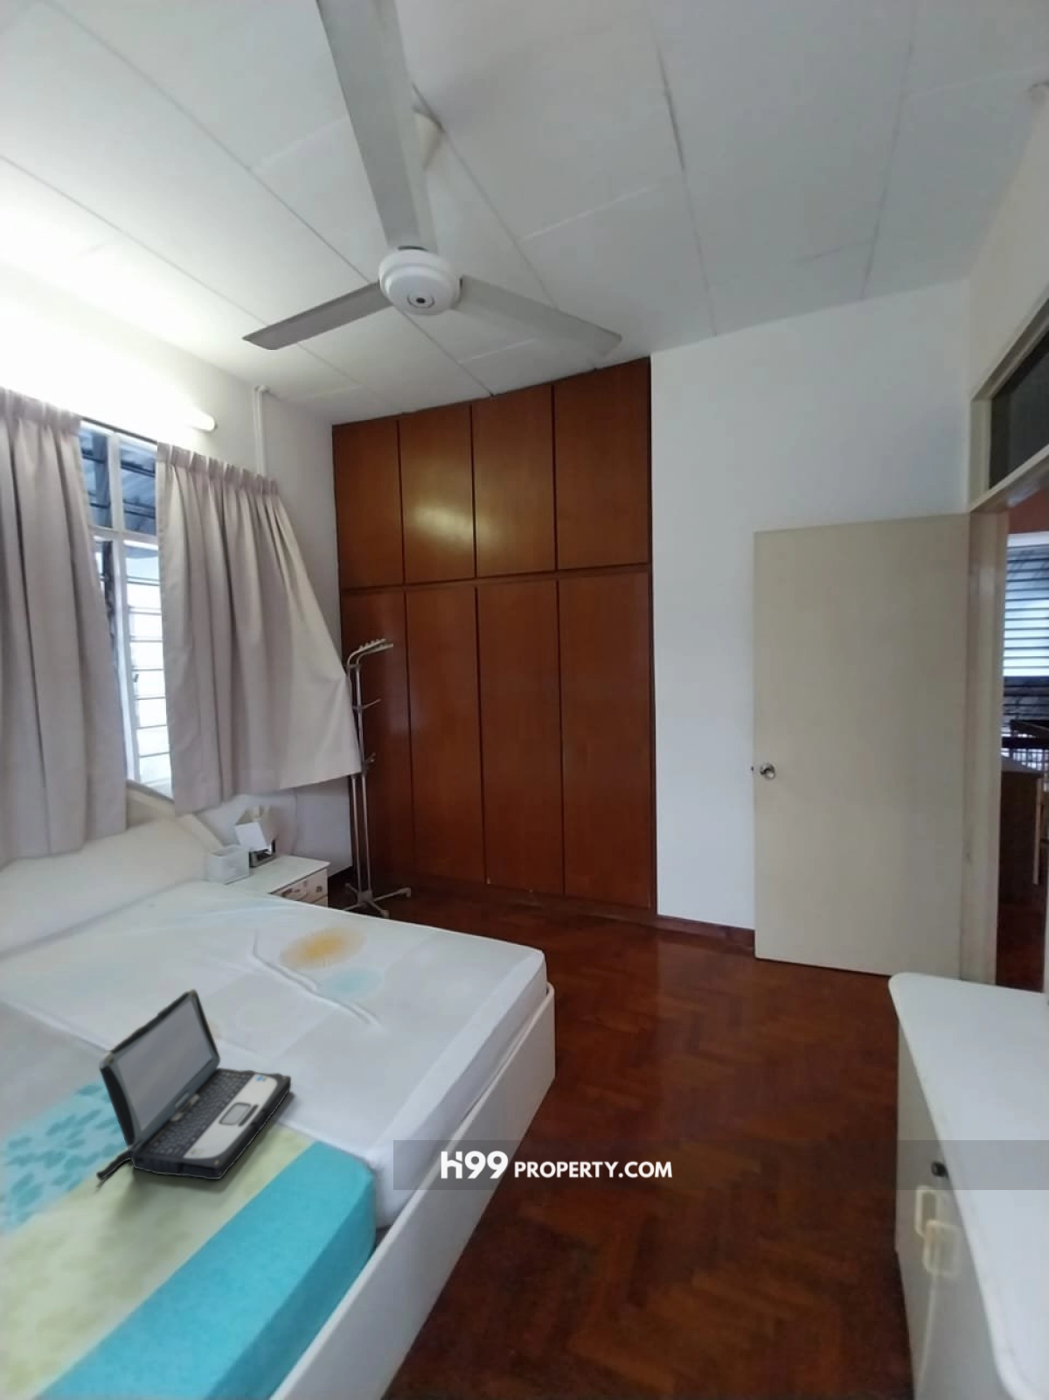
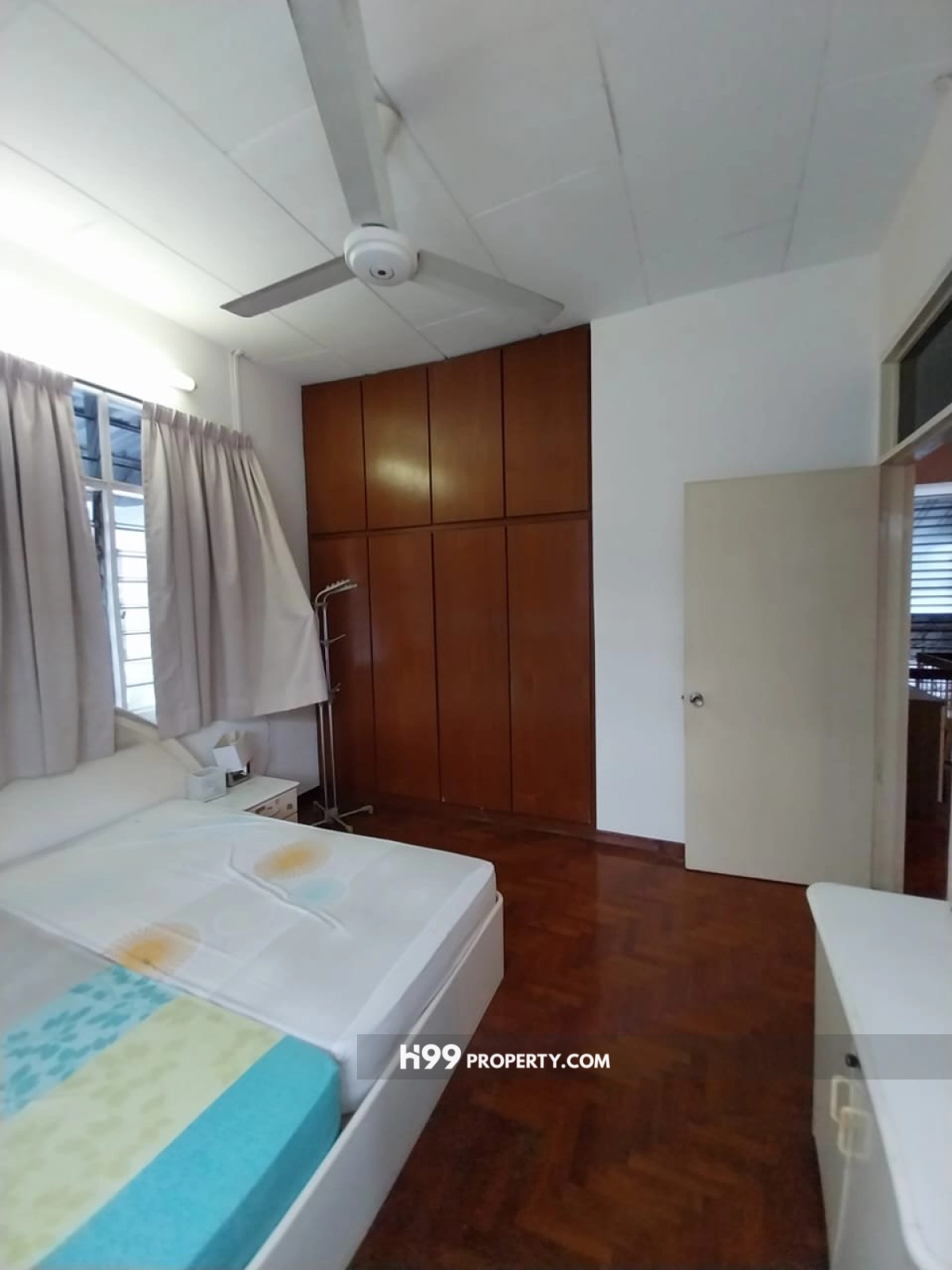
- laptop [95,988,292,1182]
